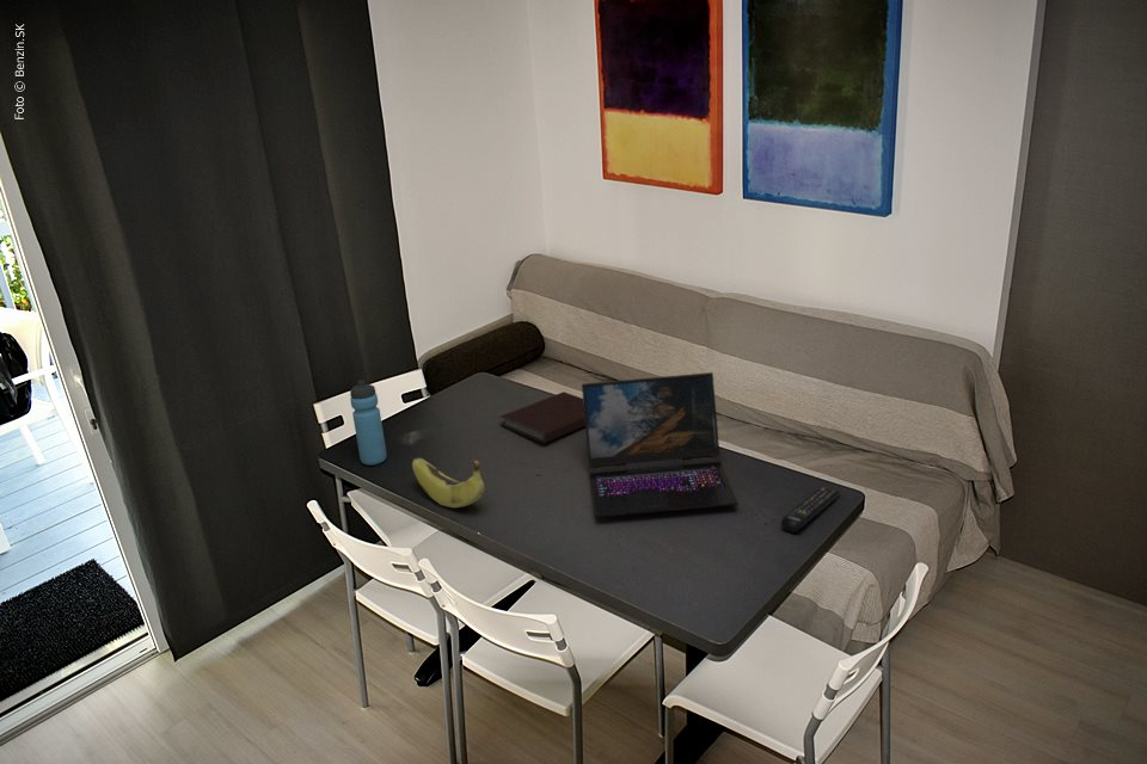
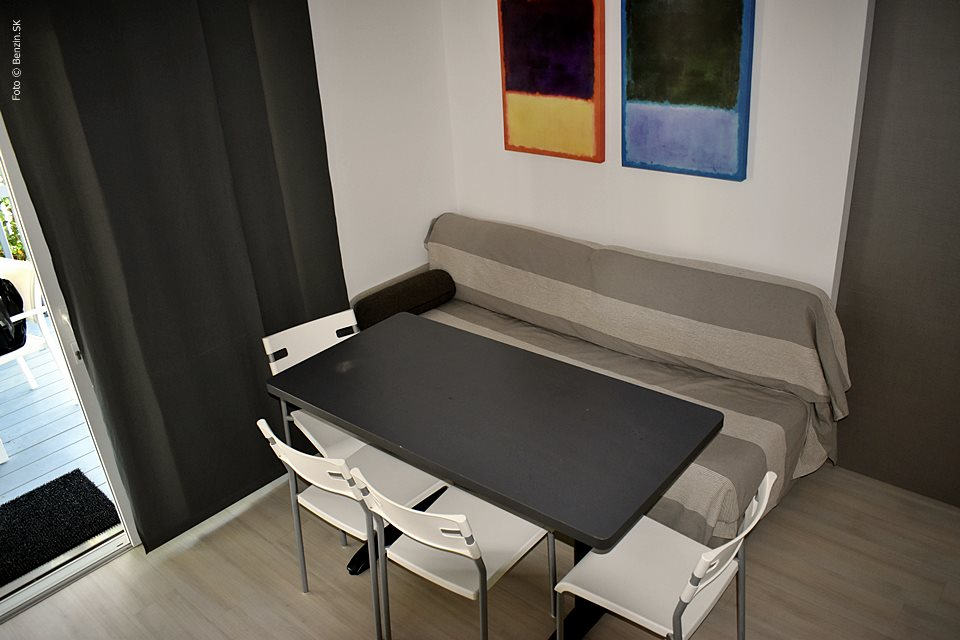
- water bottle [349,380,388,467]
- banana [411,457,485,509]
- laptop [581,371,740,519]
- remote control [780,486,842,534]
- notebook [499,390,585,444]
